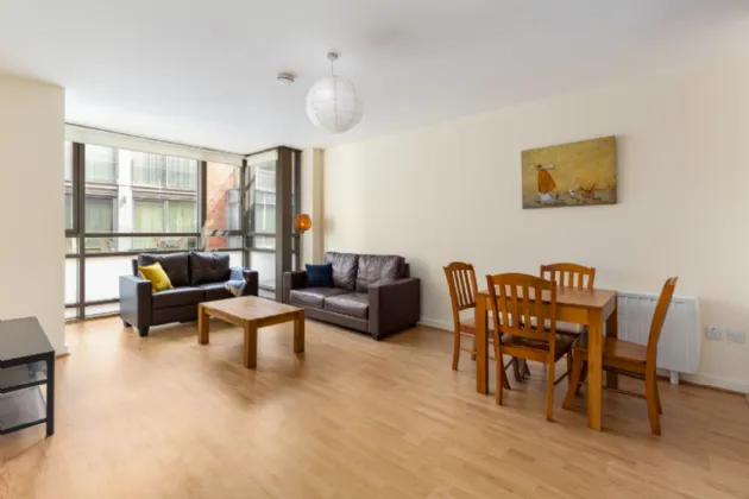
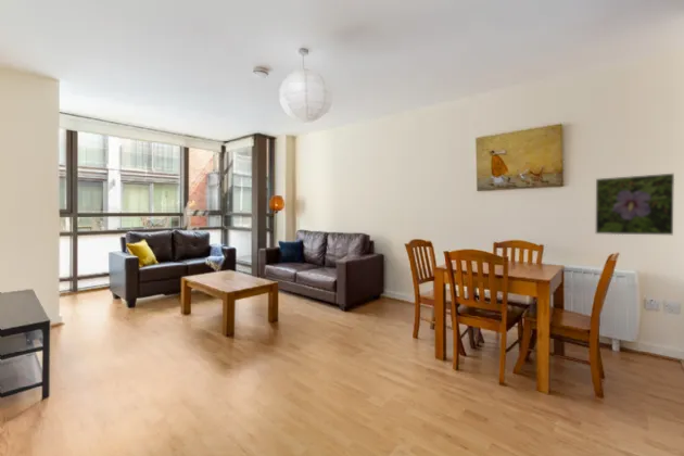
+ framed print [595,173,675,236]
